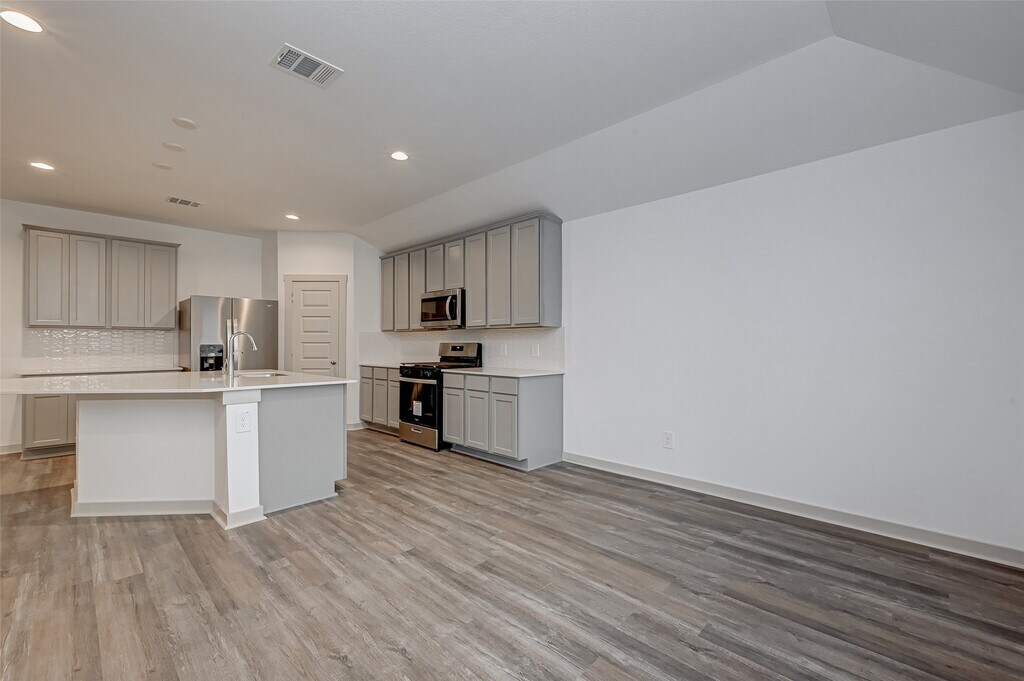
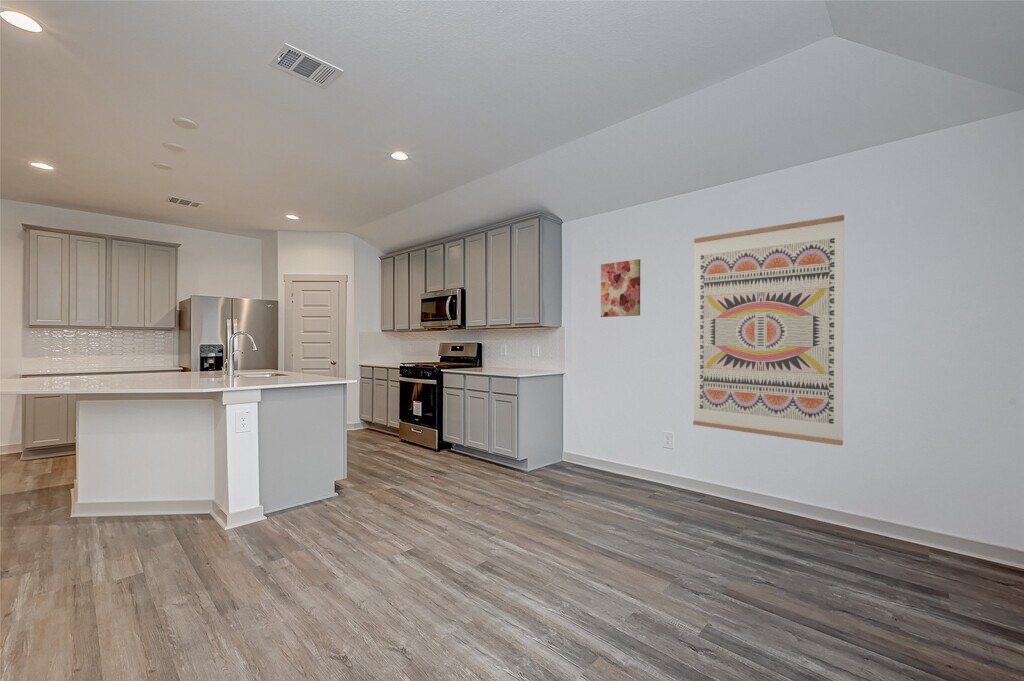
+ wall art [692,214,845,447]
+ wall art [600,258,641,318]
